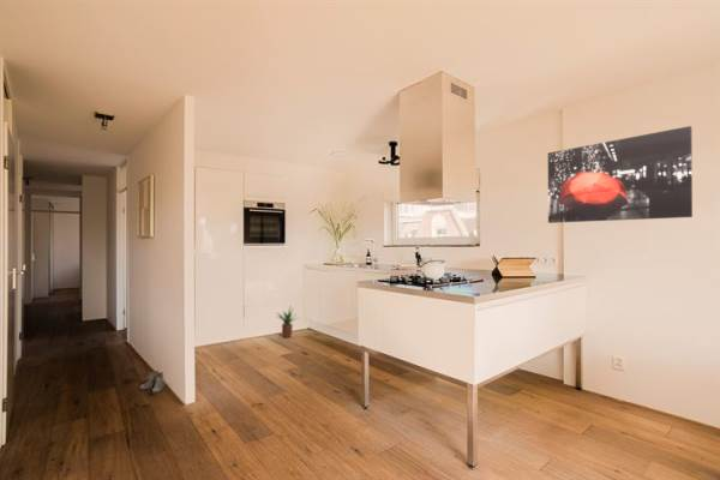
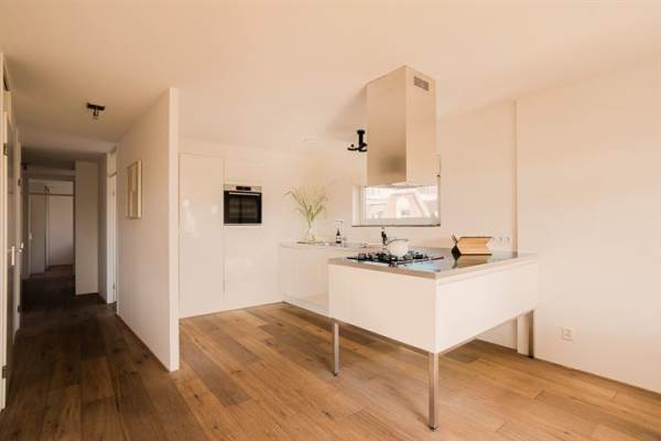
- boots [138,370,168,395]
- wall art [547,125,694,224]
- potted plant [276,306,300,340]
